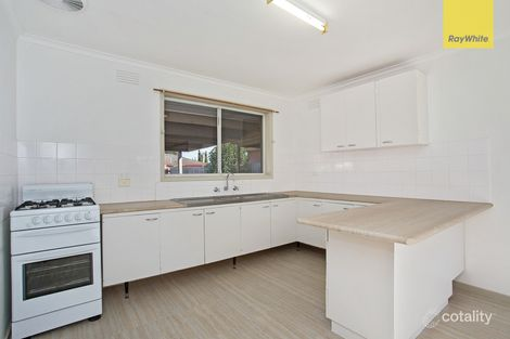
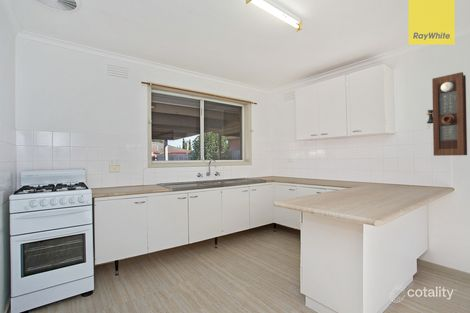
+ pendulum clock [425,71,468,157]
